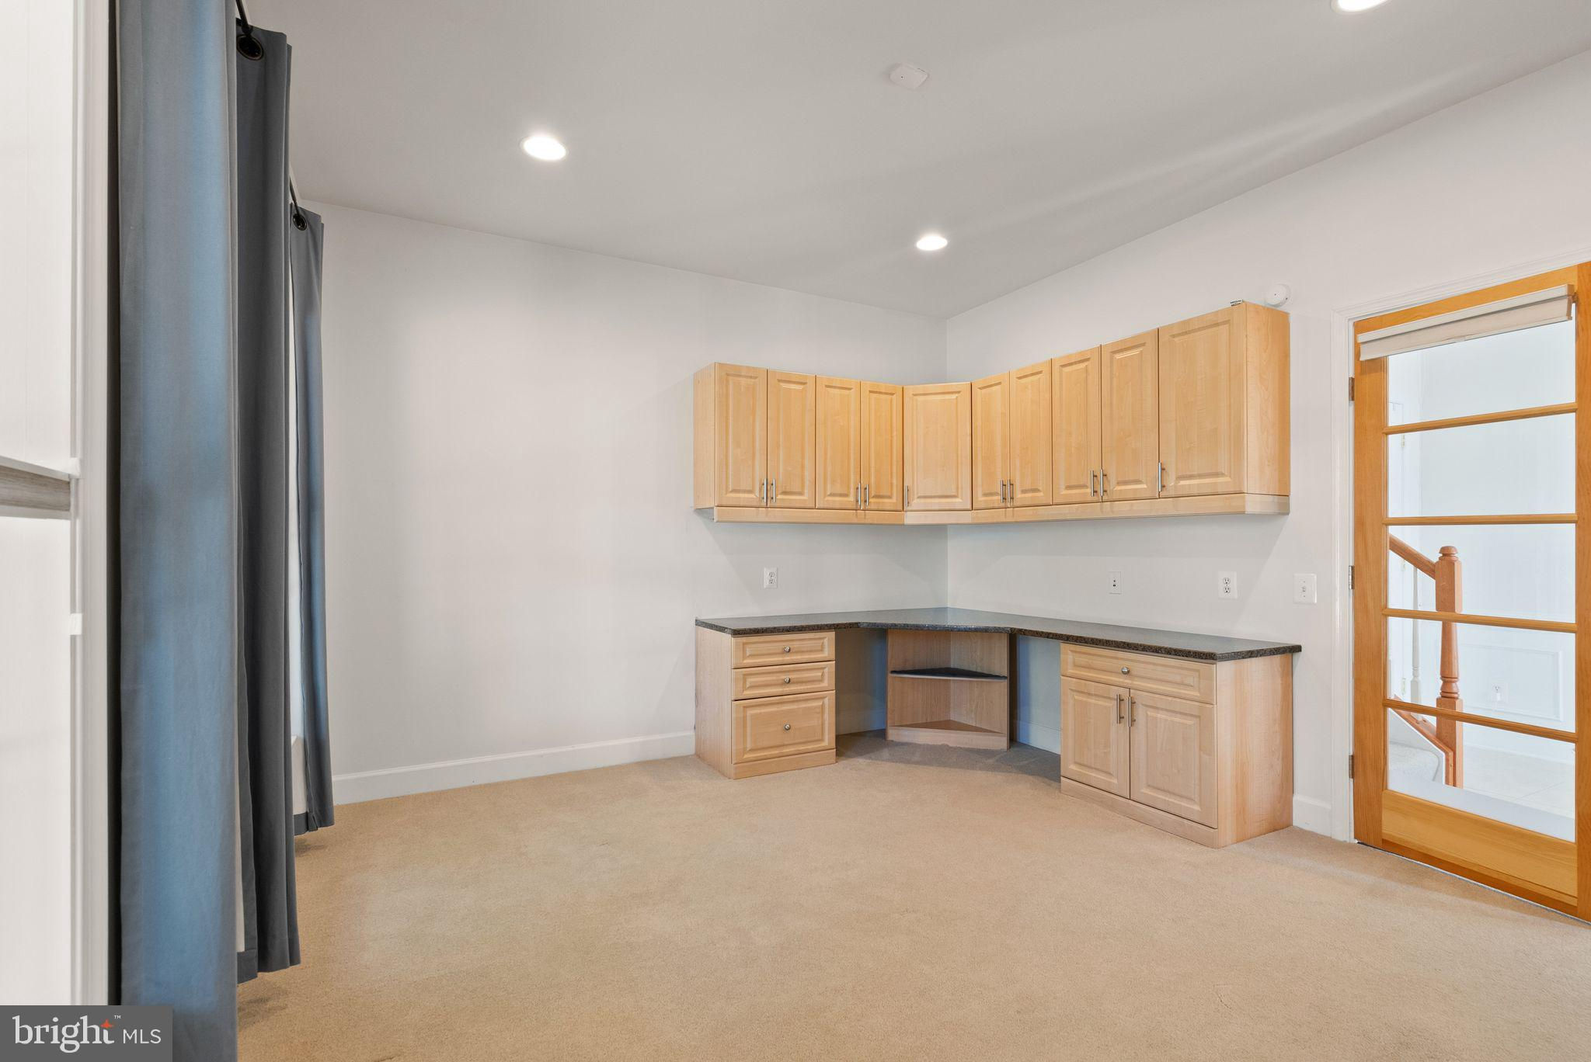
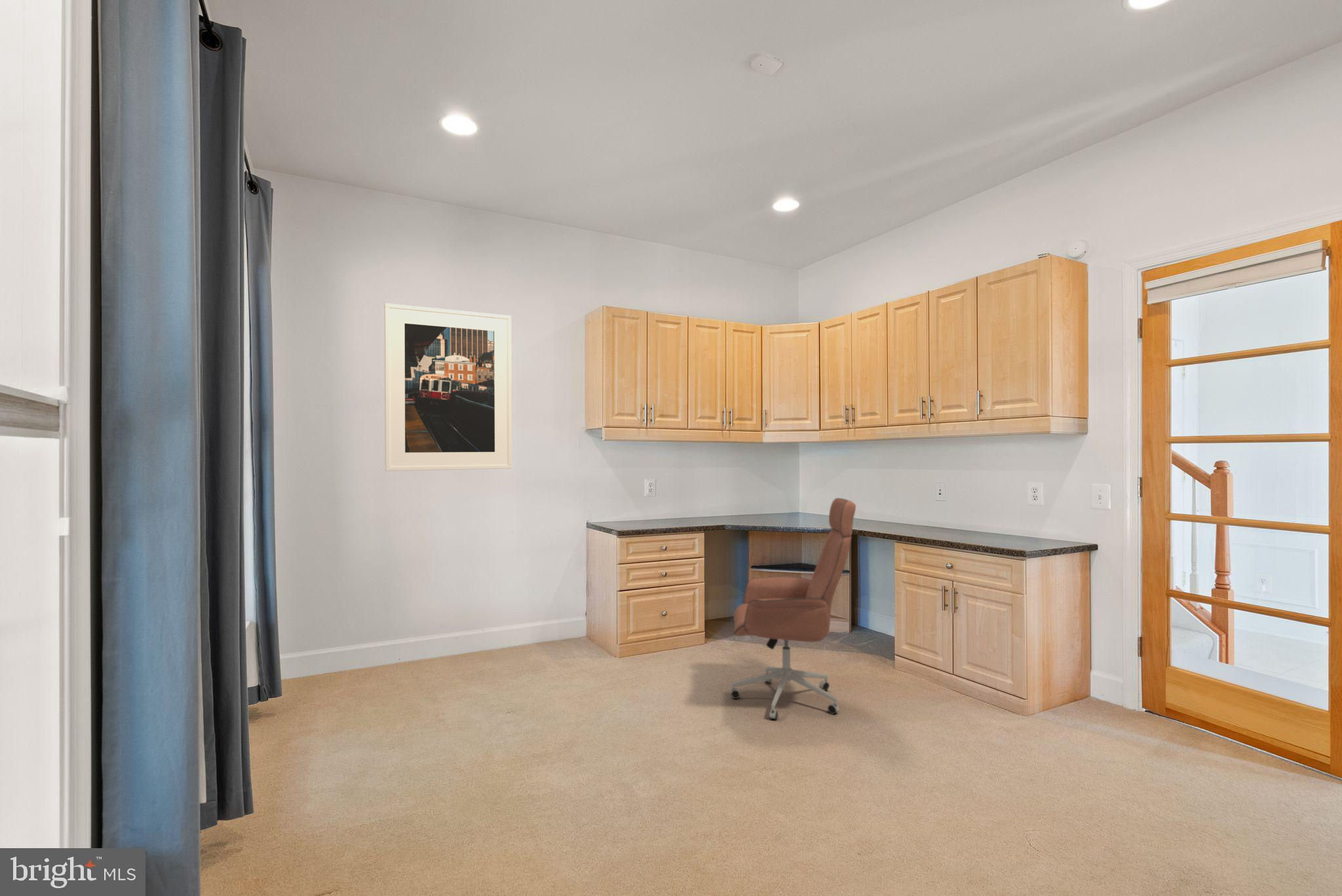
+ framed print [384,303,512,472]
+ office chair [730,497,856,721]
